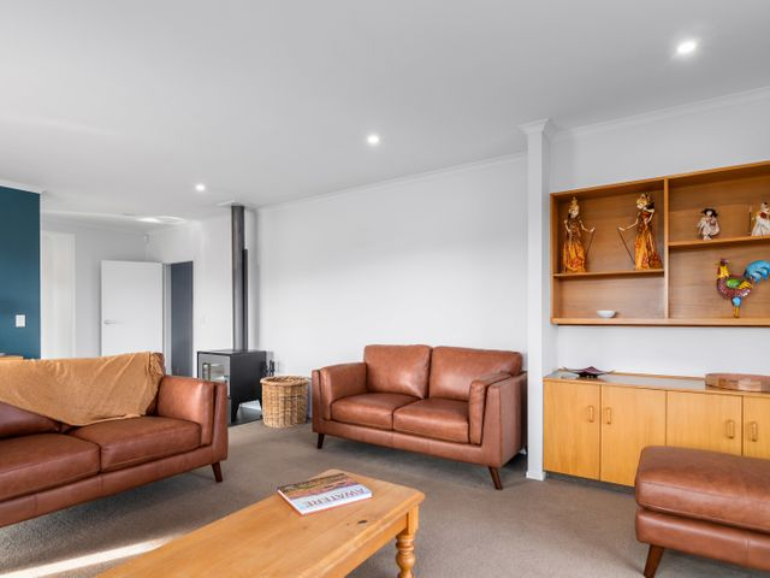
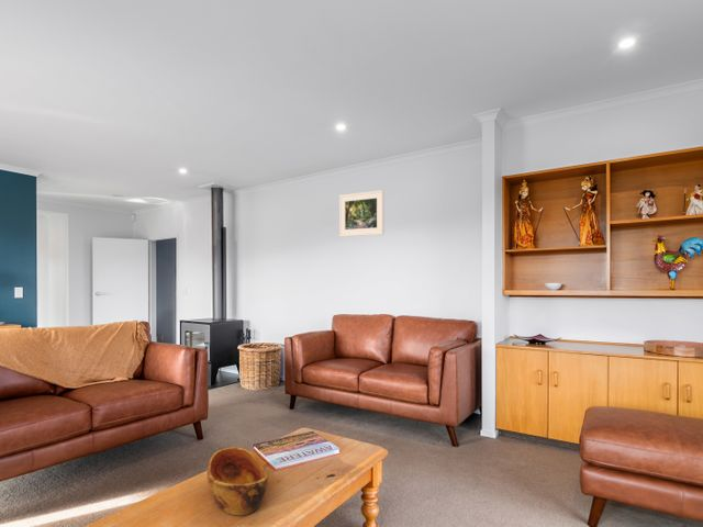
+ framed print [338,189,384,238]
+ wooden bowl [207,446,269,517]
